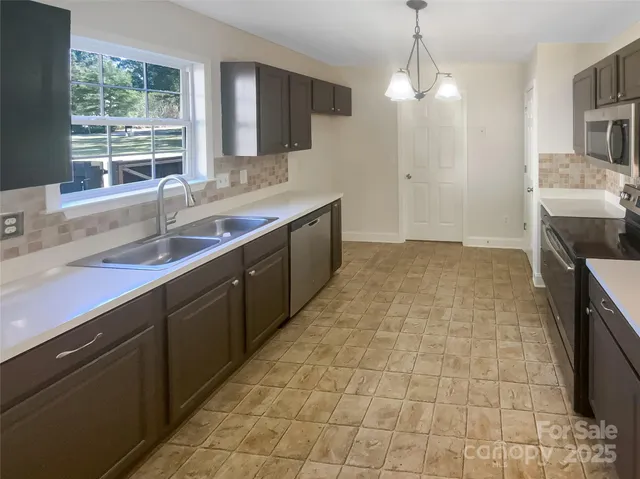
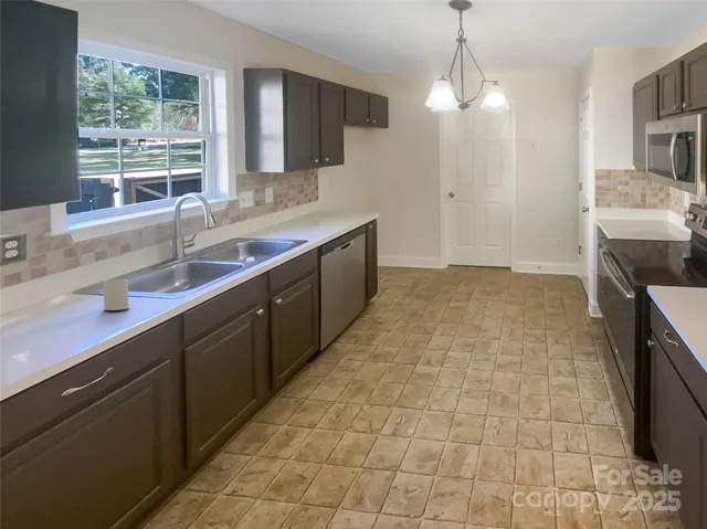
+ mug [103,278,130,311]
